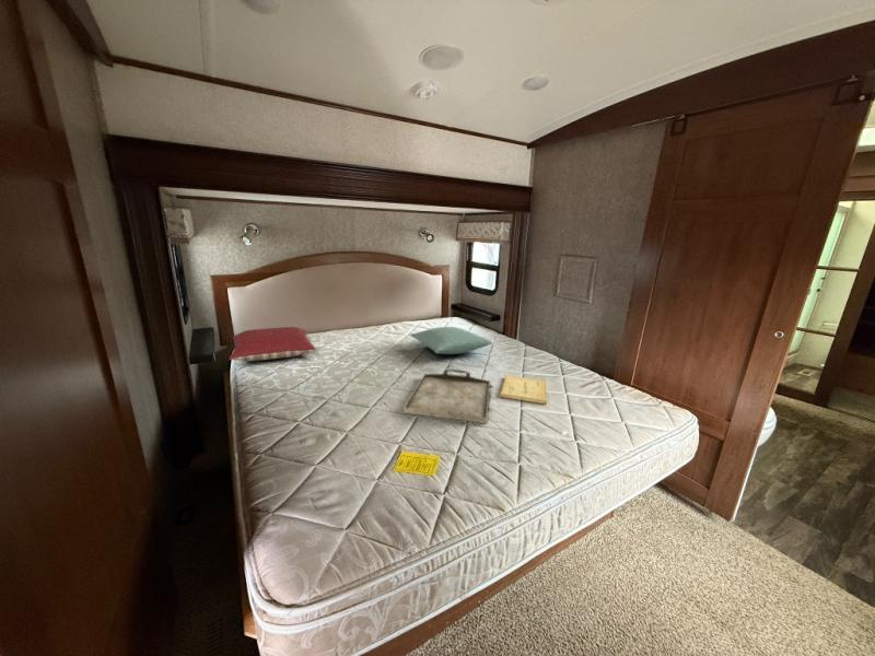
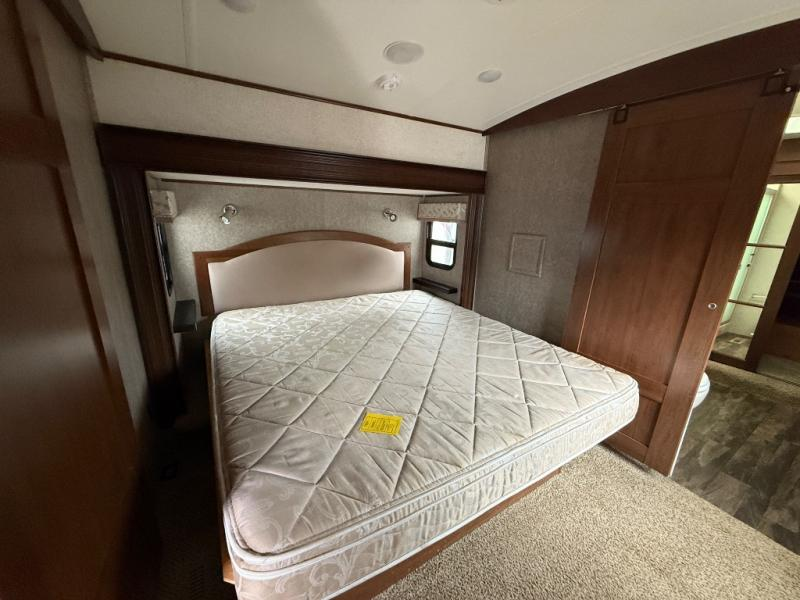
- pillow [228,326,317,362]
- serving tray [402,368,491,424]
- pillow [409,326,493,355]
- book [500,374,548,406]
